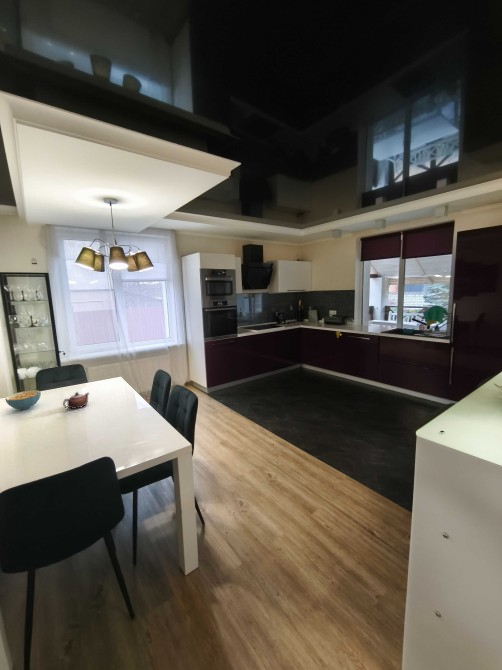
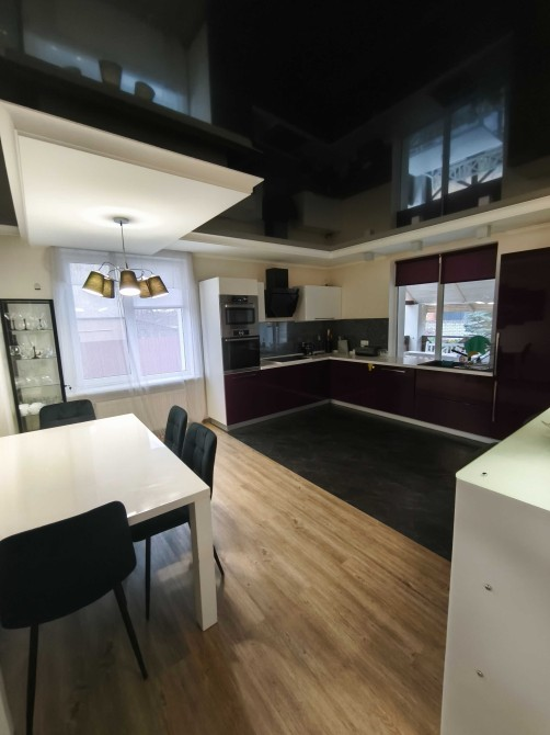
- cereal bowl [4,389,42,411]
- teapot [62,391,90,410]
